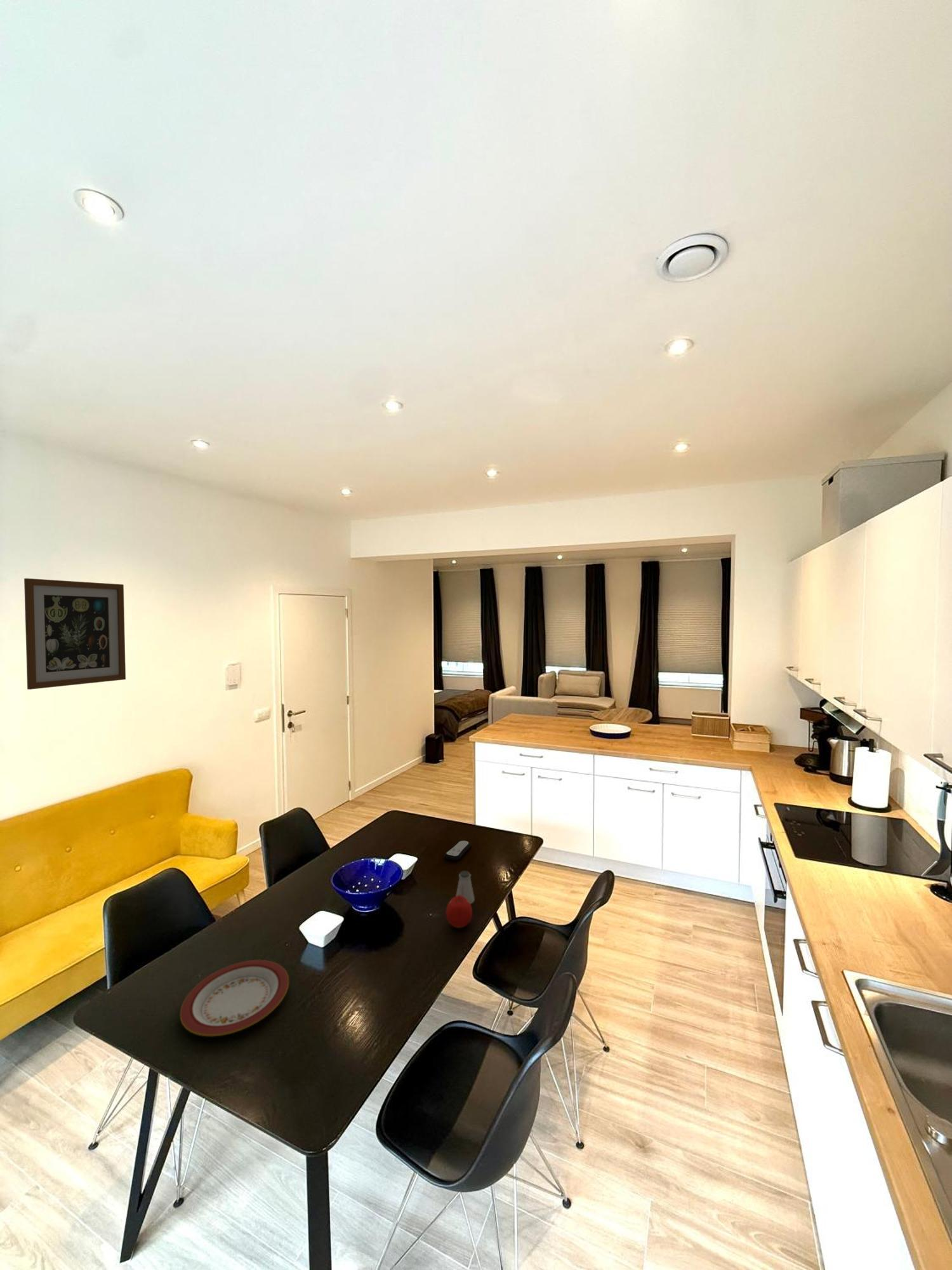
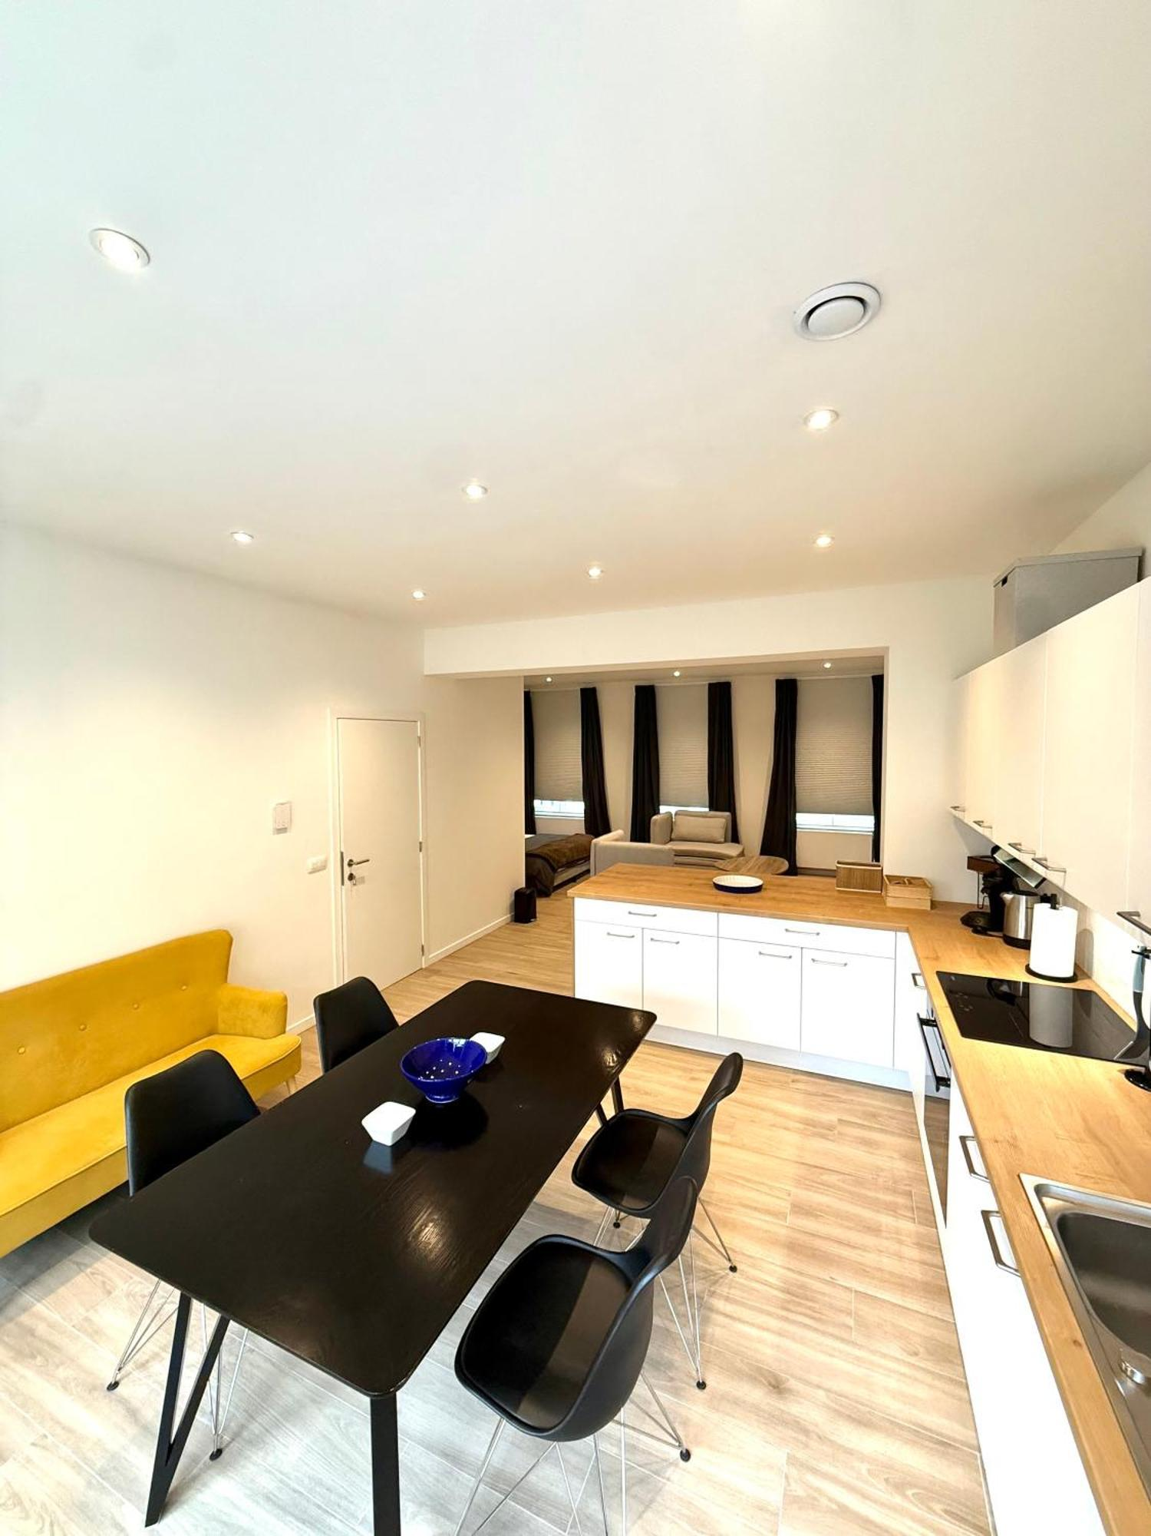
- wall art [23,578,126,690]
- fruit [445,895,473,928]
- remote control [444,839,472,861]
- saltshaker [455,871,475,904]
- plate [180,959,289,1037]
